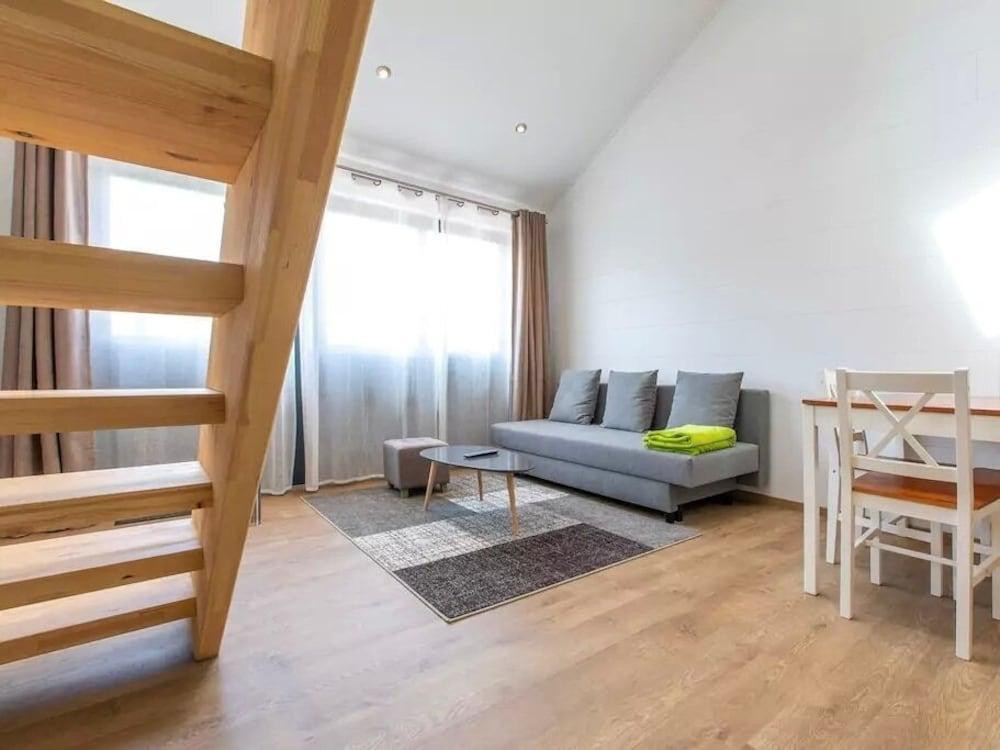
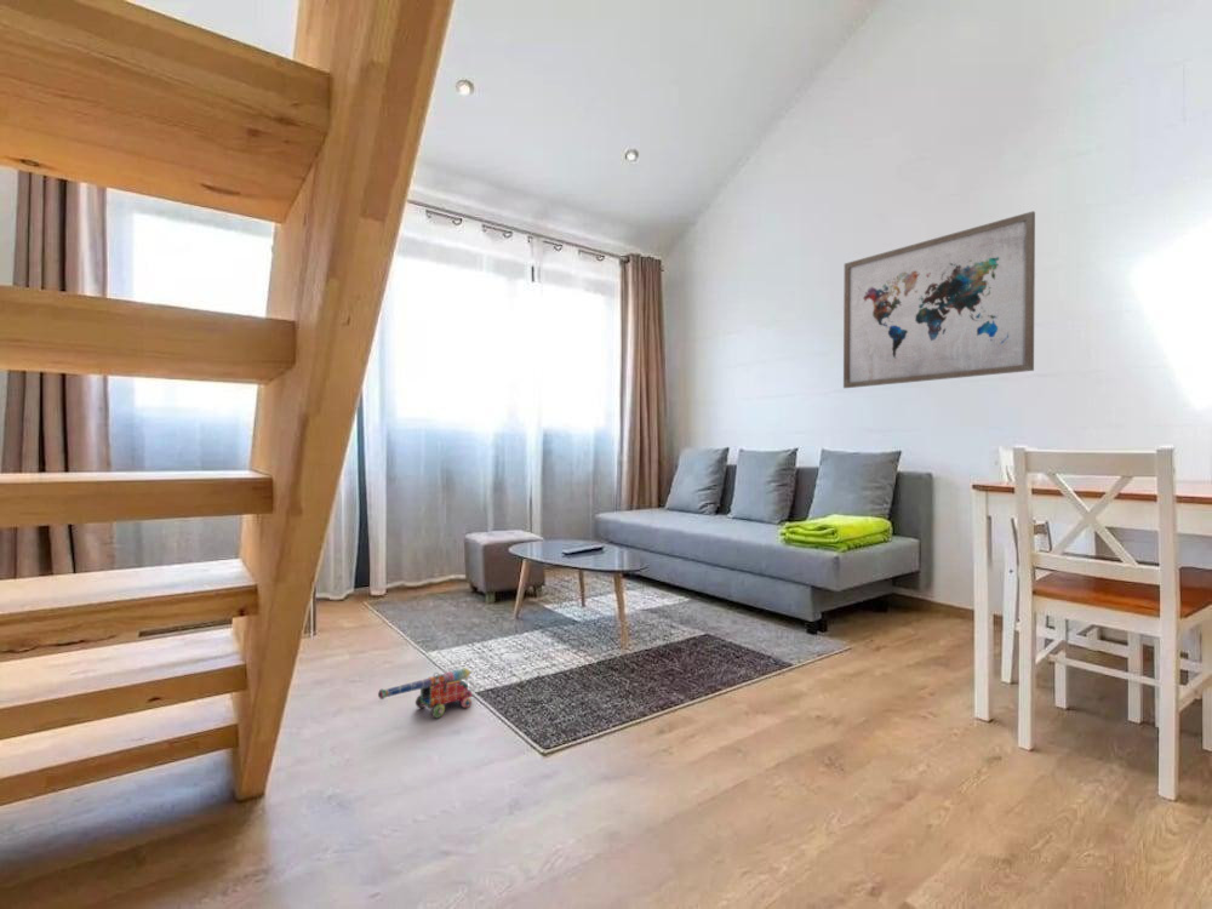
+ wall art [842,210,1036,389]
+ cannon [377,667,474,719]
